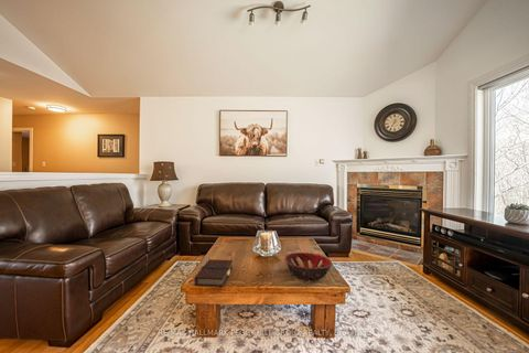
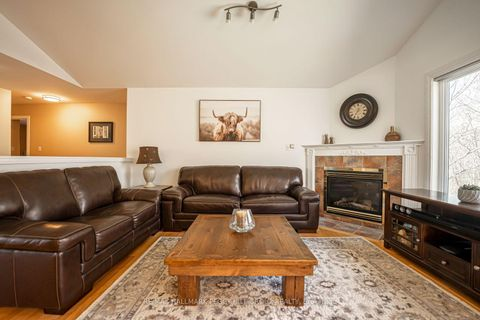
- decorative bowl [284,252,333,281]
- book [194,258,234,288]
